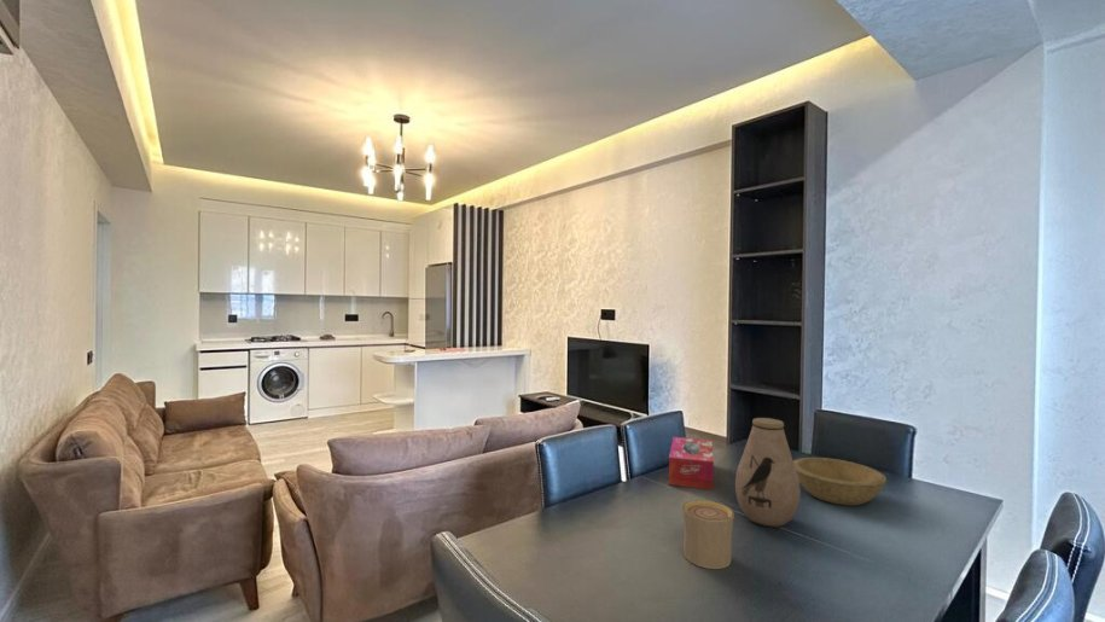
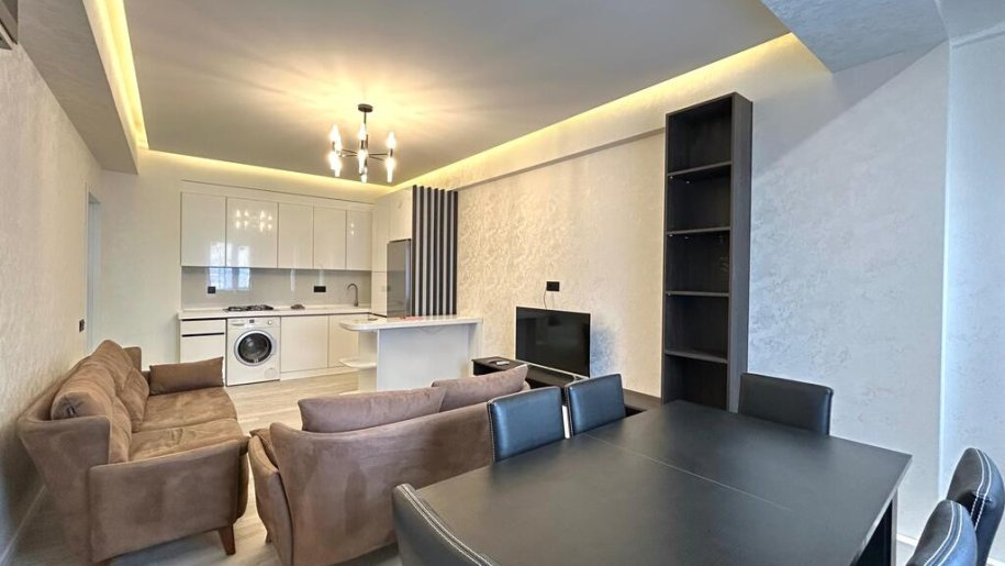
- tissue box [668,436,715,490]
- bowl [793,457,888,507]
- cup [681,499,735,570]
- vase [734,417,801,529]
